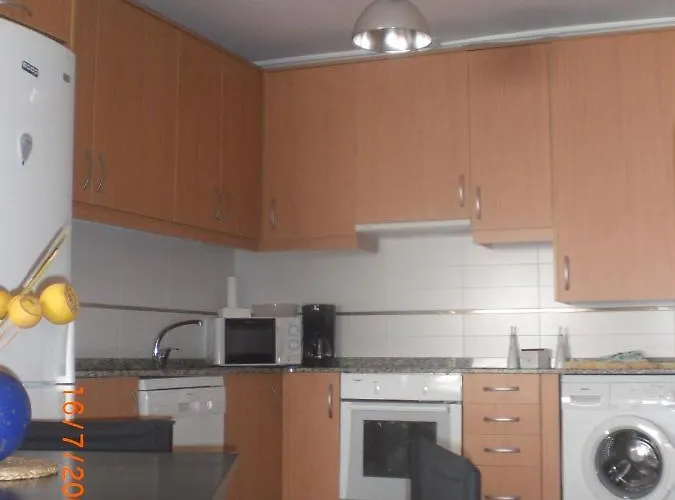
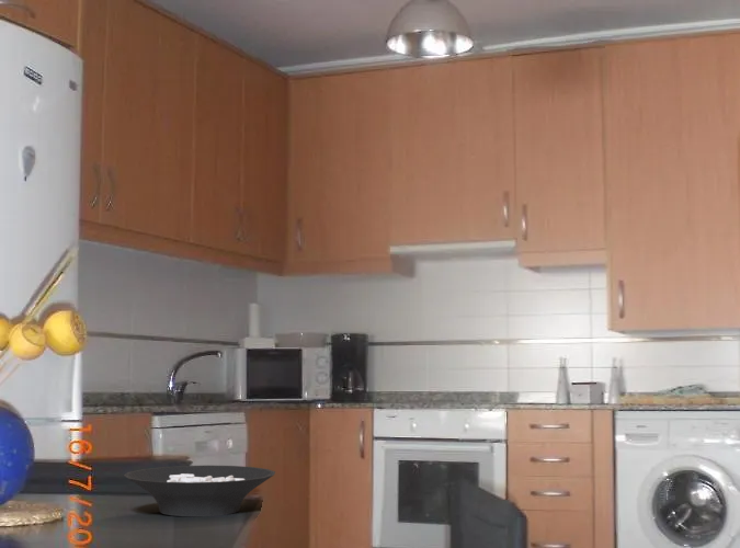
+ cereal bowl [123,465,276,517]
